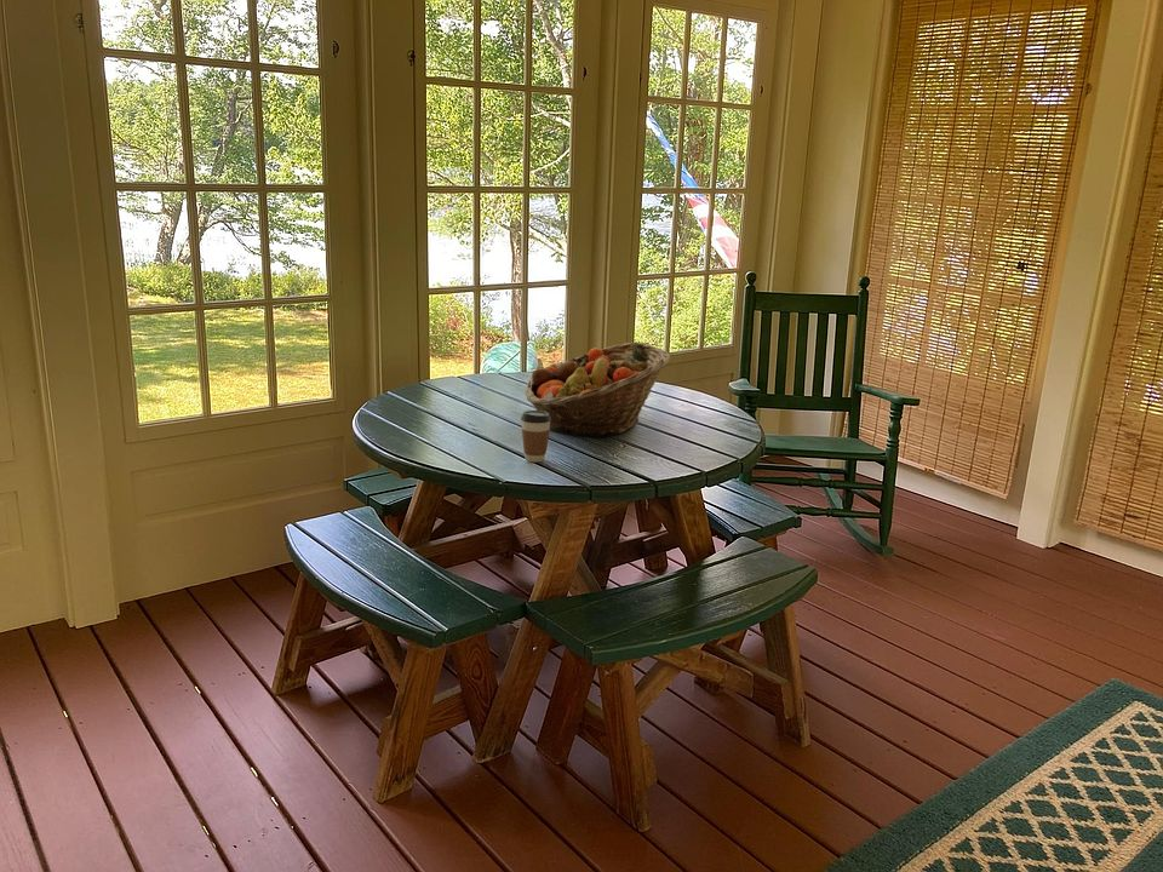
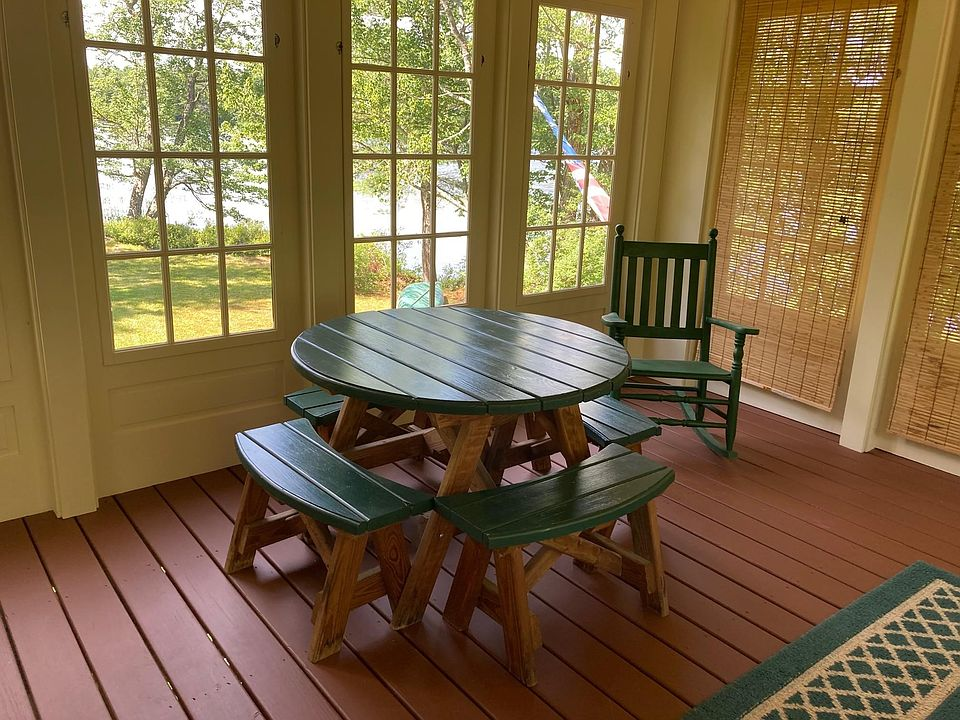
- coffee cup [520,409,551,464]
- fruit basket [525,342,671,438]
